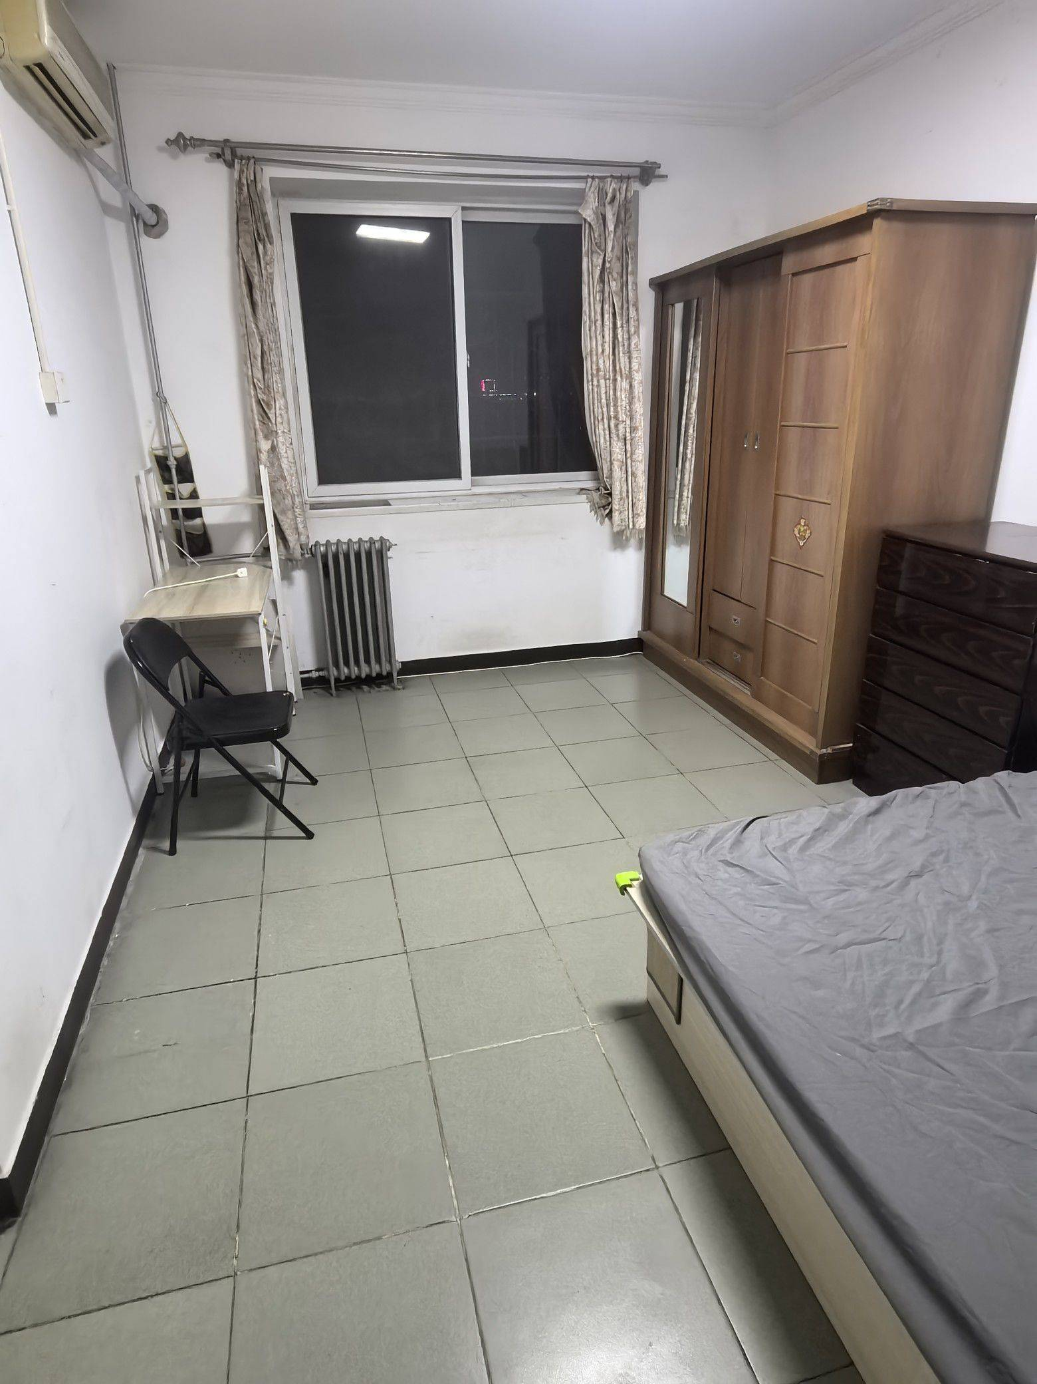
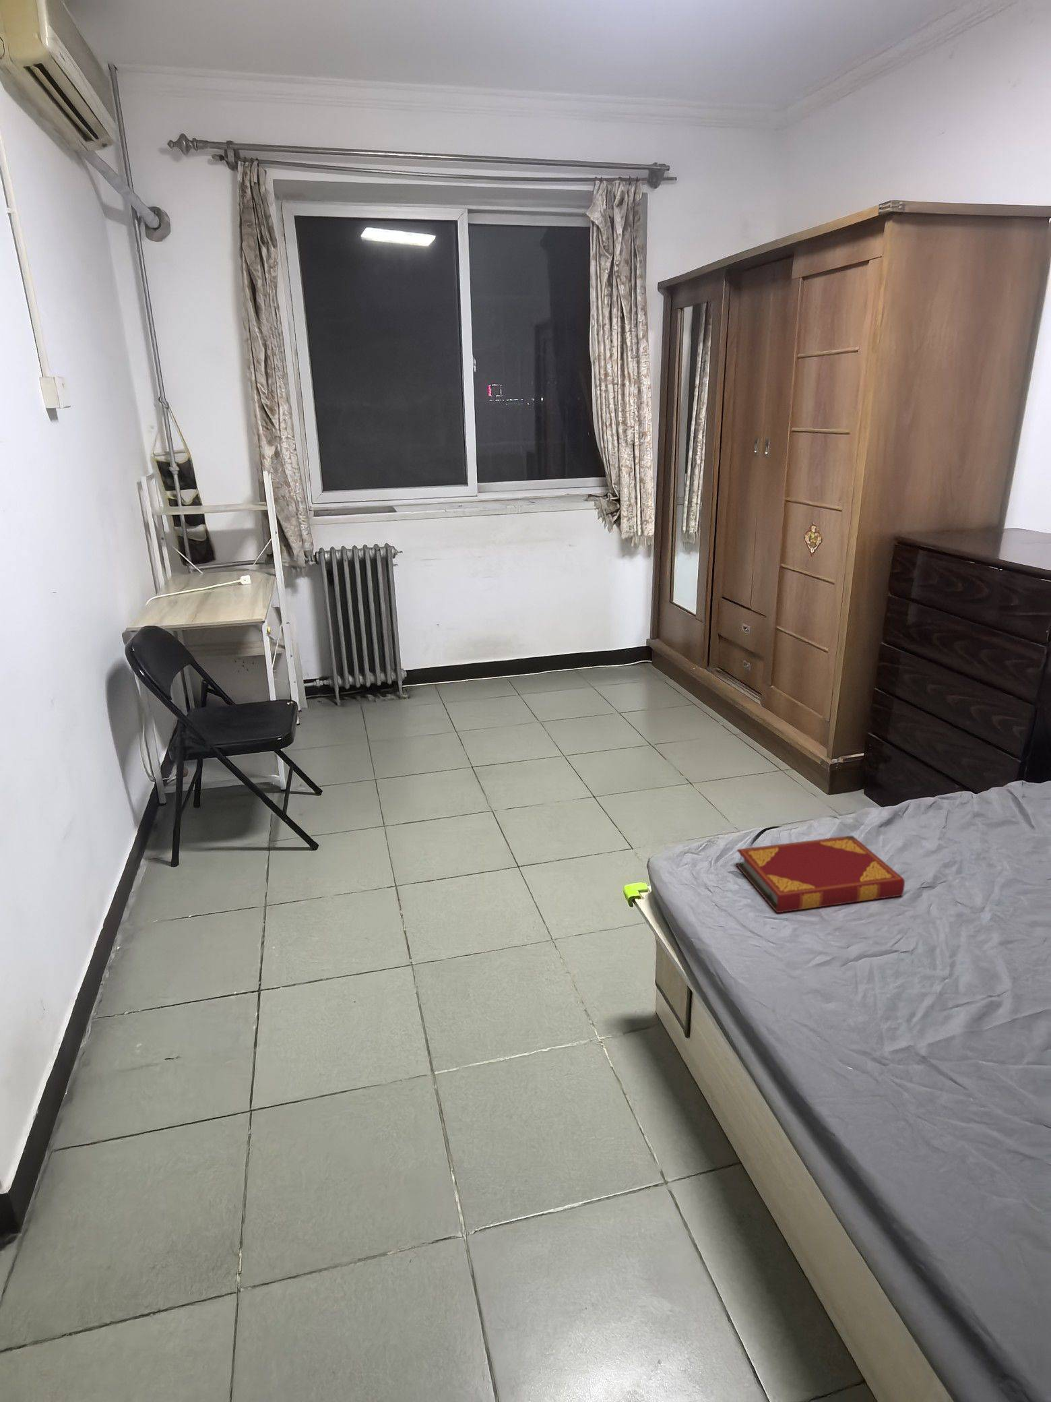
+ hardback book [735,836,905,913]
